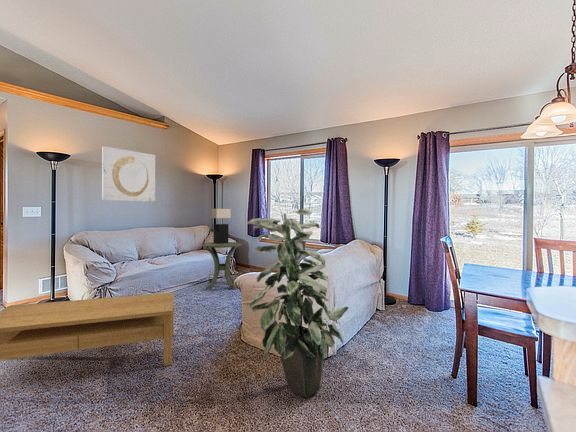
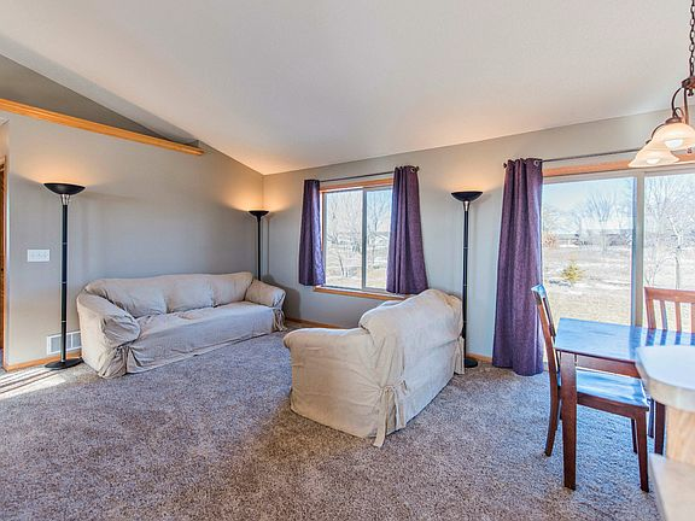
- table lamp [210,208,232,244]
- indoor plant [246,208,349,399]
- coffee table [0,291,175,367]
- side table [201,241,243,290]
- wall art [101,145,156,203]
